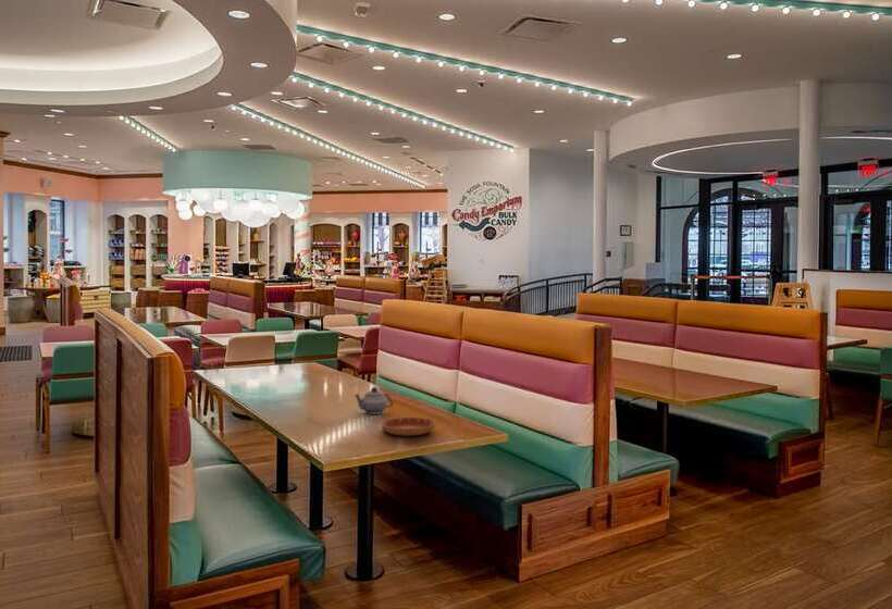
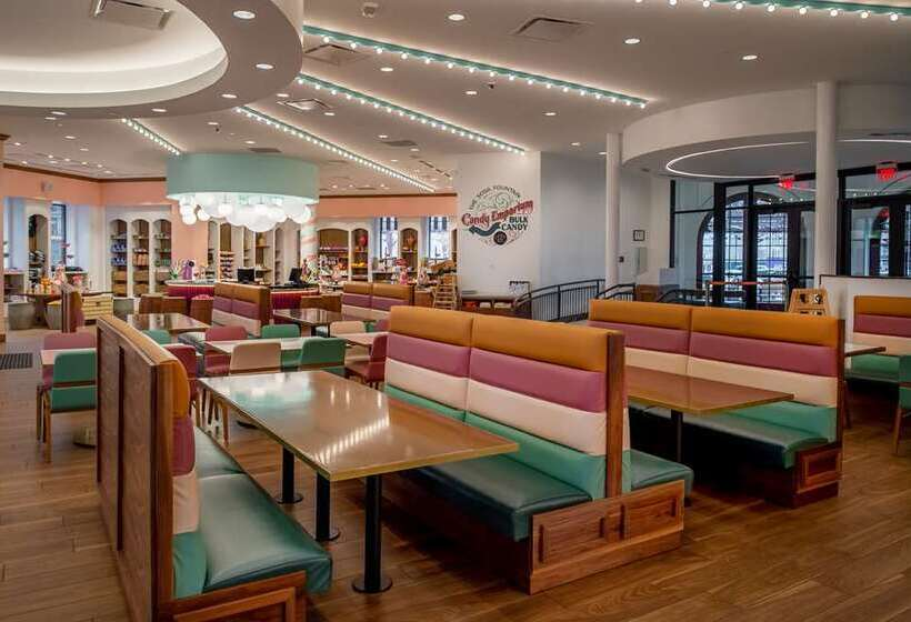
- teapot [352,386,395,415]
- saucer [381,417,436,436]
